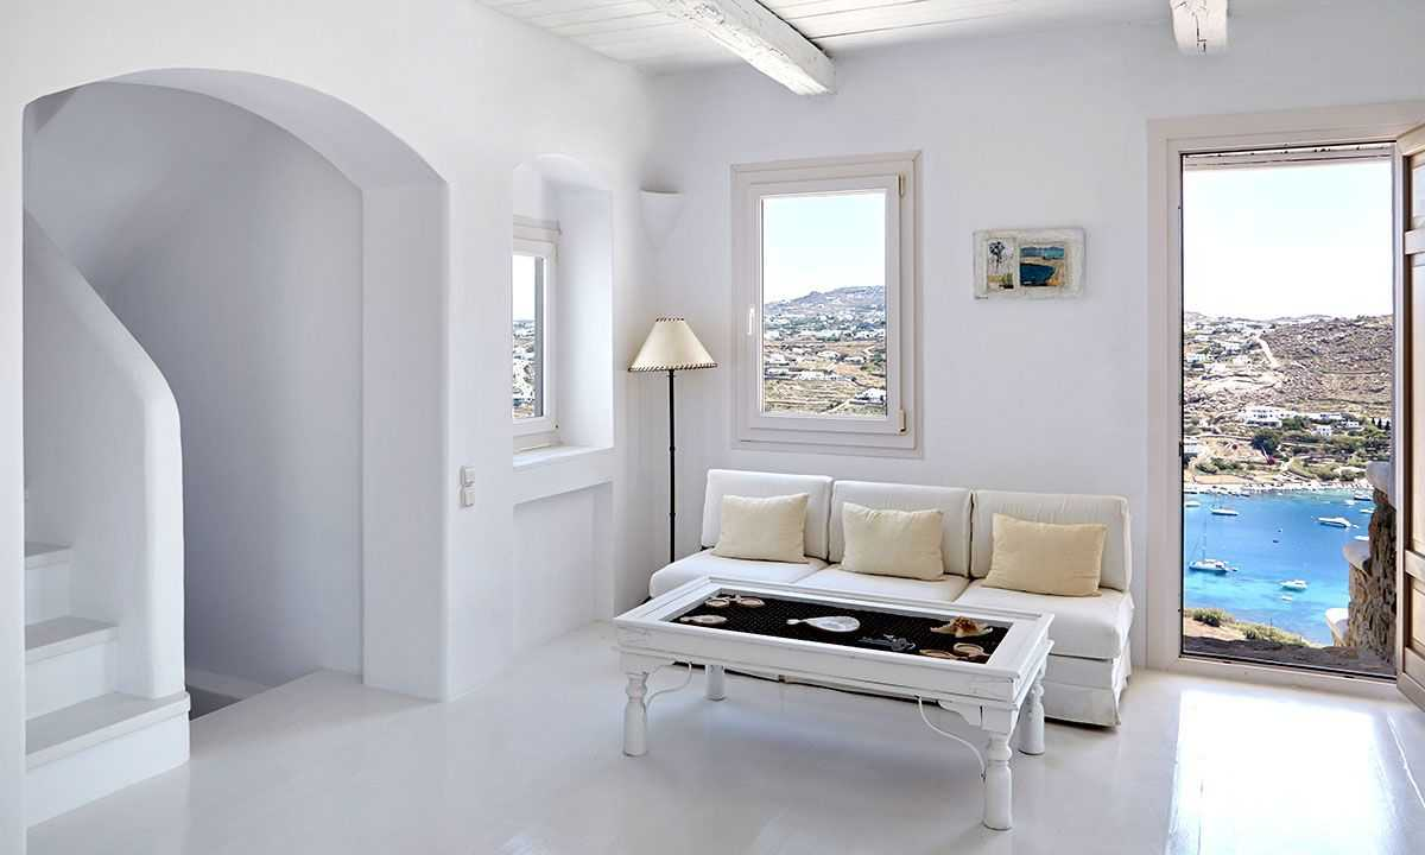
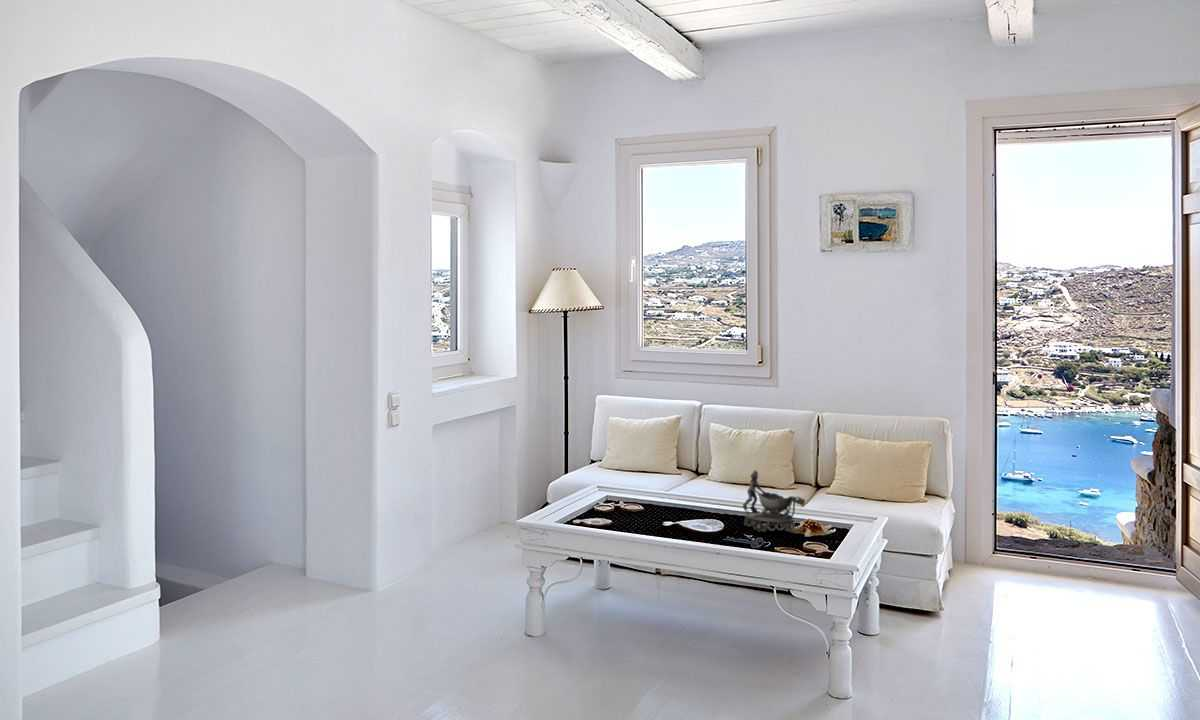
+ decorative bowl [742,469,806,533]
